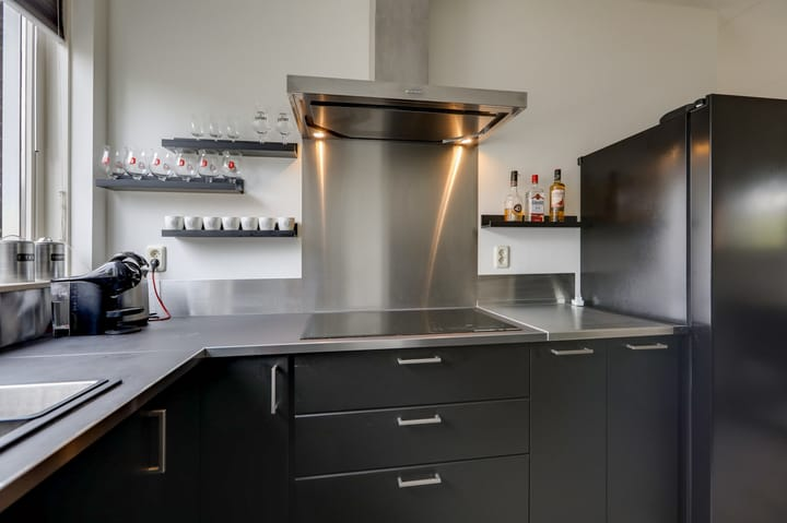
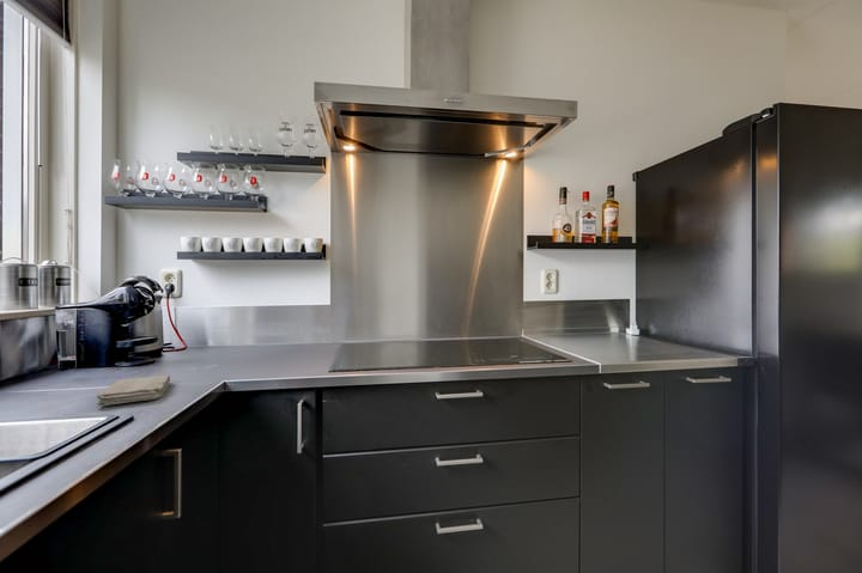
+ washcloth [96,373,171,407]
